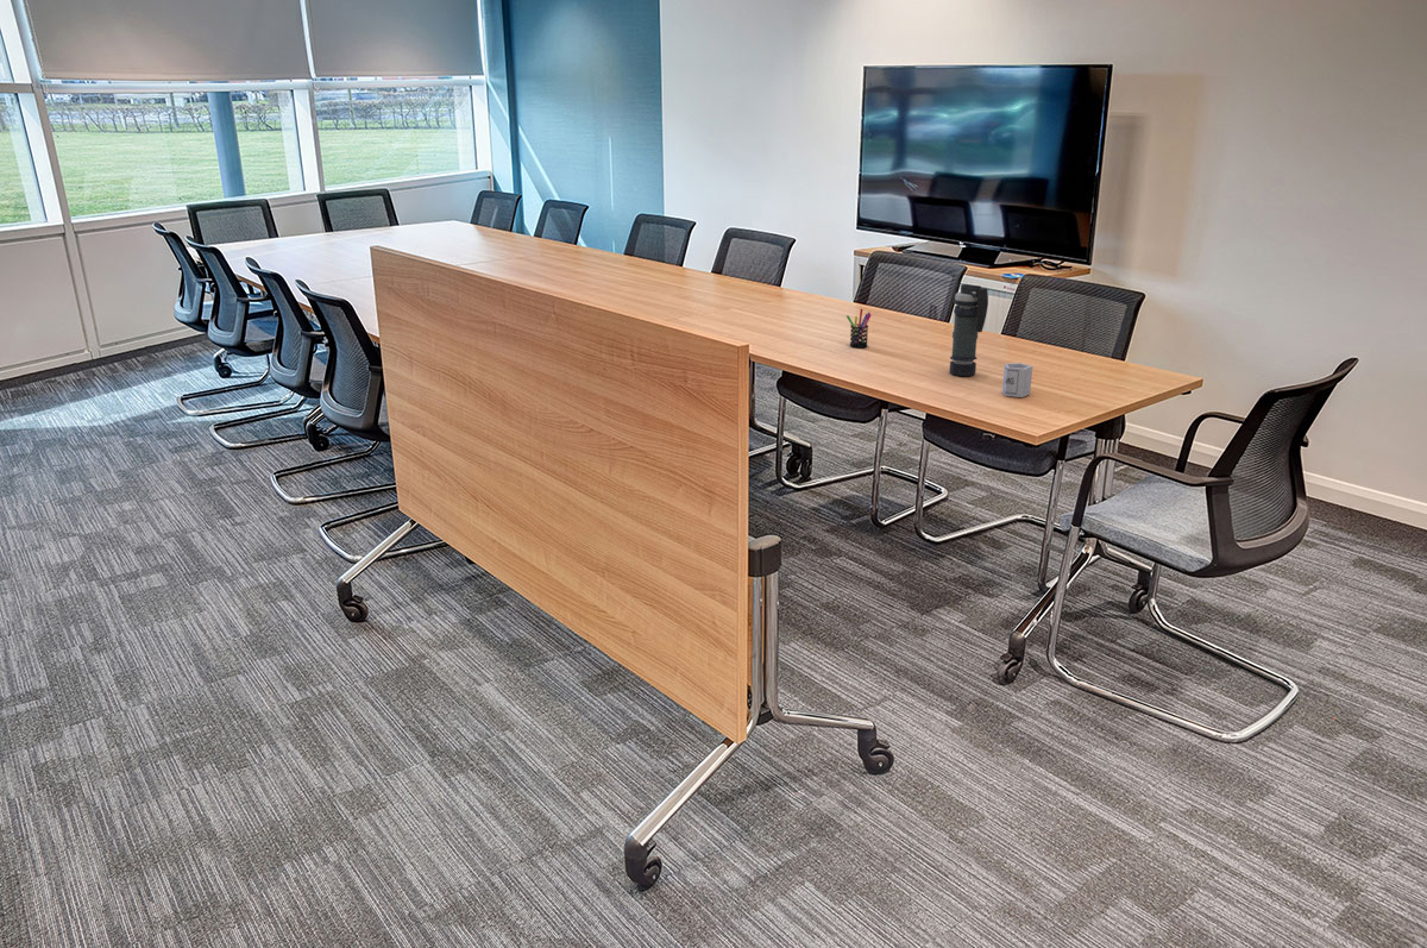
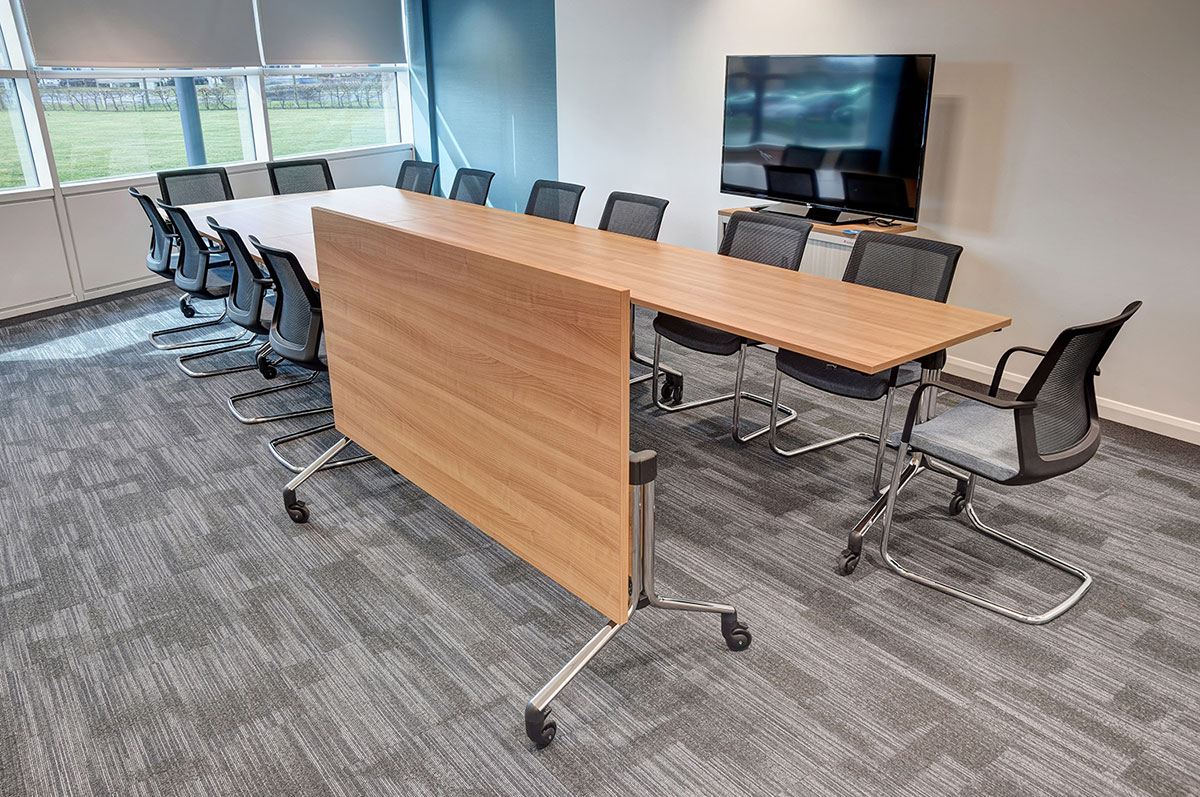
- cup [1001,362,1033,398]
- smoke grenade [948,283,989,377]
- pen holder [845,308,872,350]
